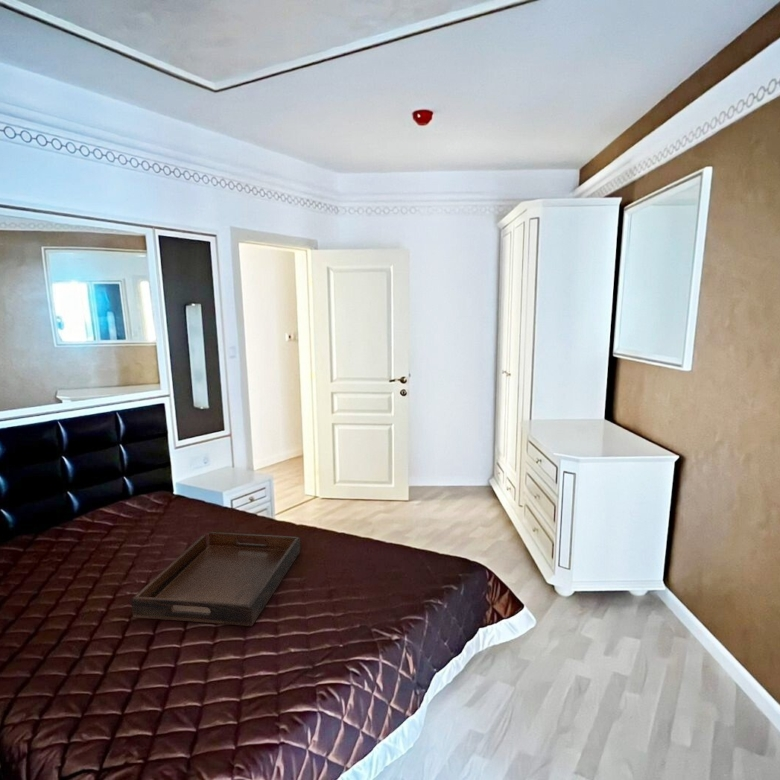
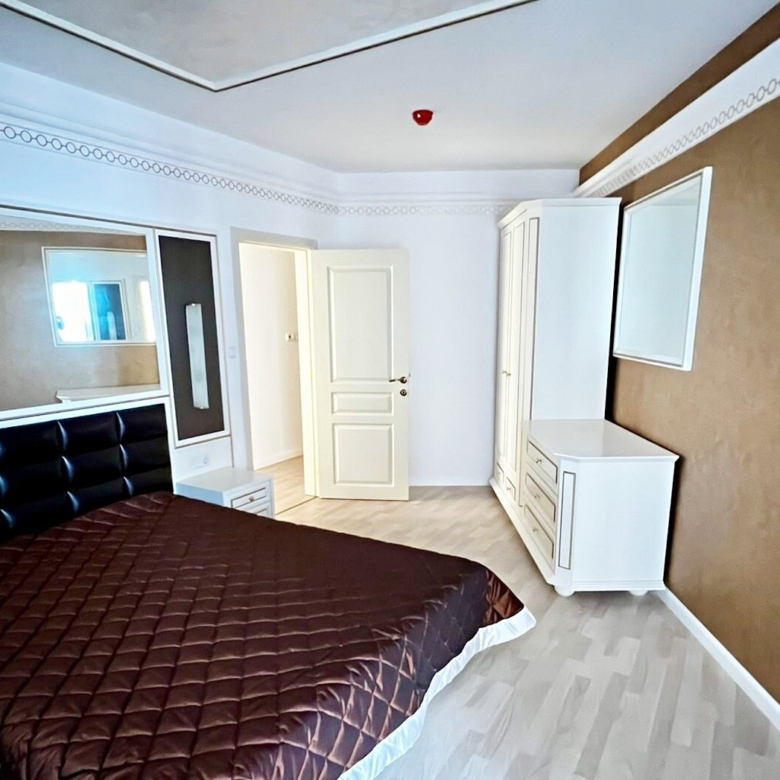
- serving tray [130,531,301,627]
